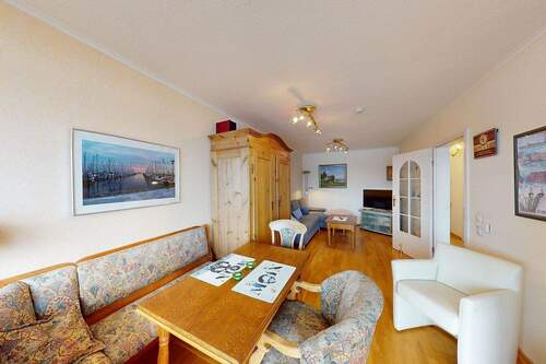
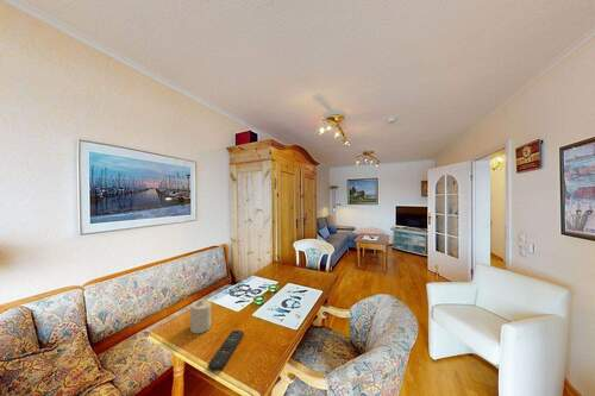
+ candle [189,298,212,334]
+ remote control [207,329,245,372]
